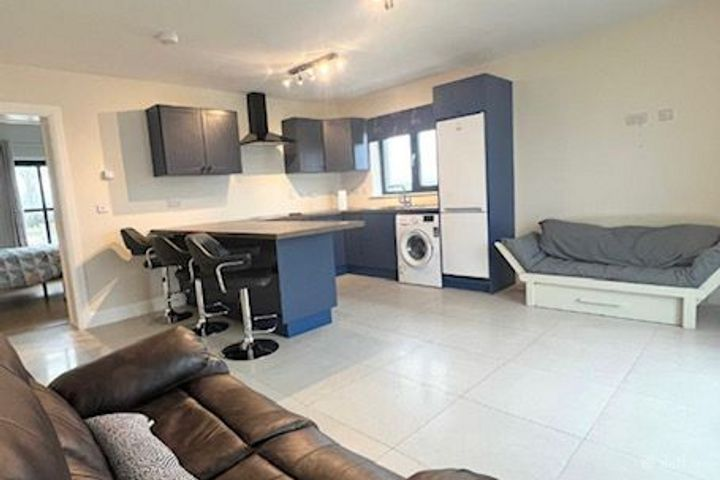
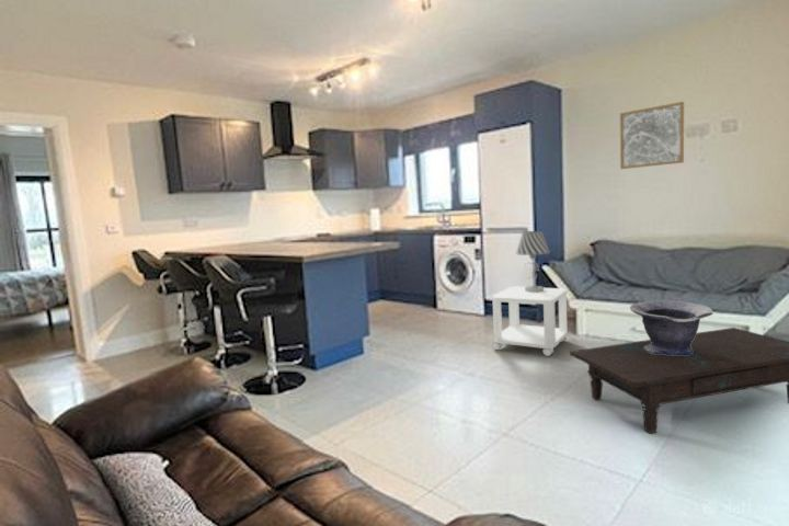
+ decorative bowl [629,299,714,355]
+ wall art [619,101,685,170]
+ table lamp [515,230,551,293]
+ side table [491,286,569,357]
+ coffee table [569,327,789,435]
